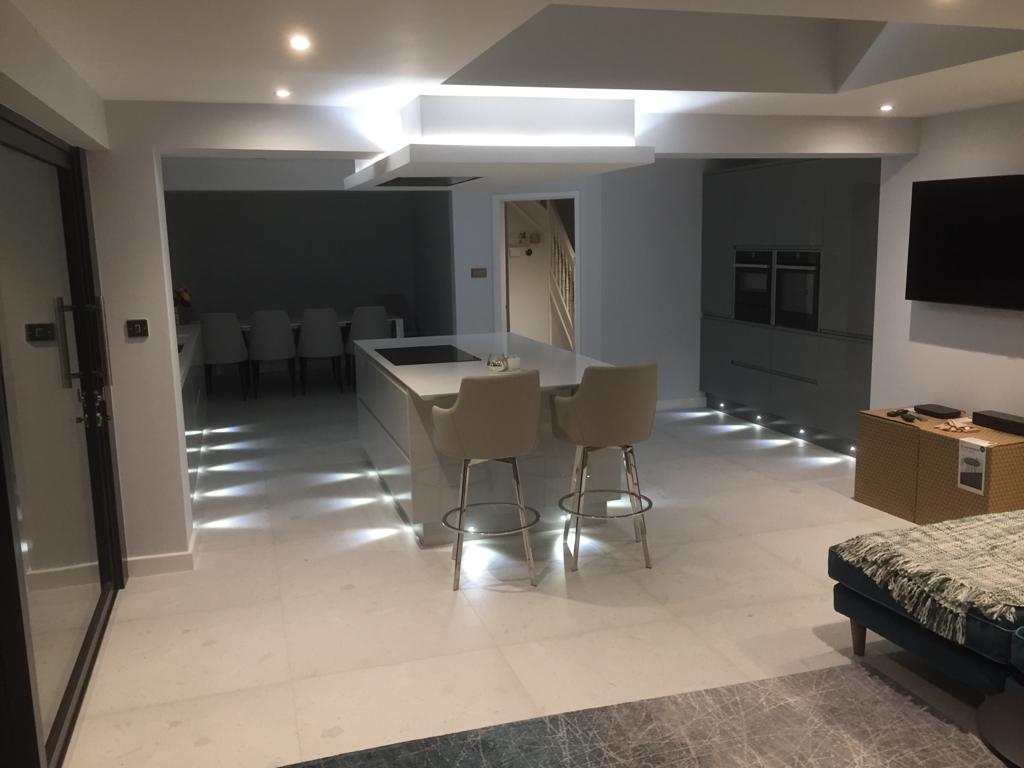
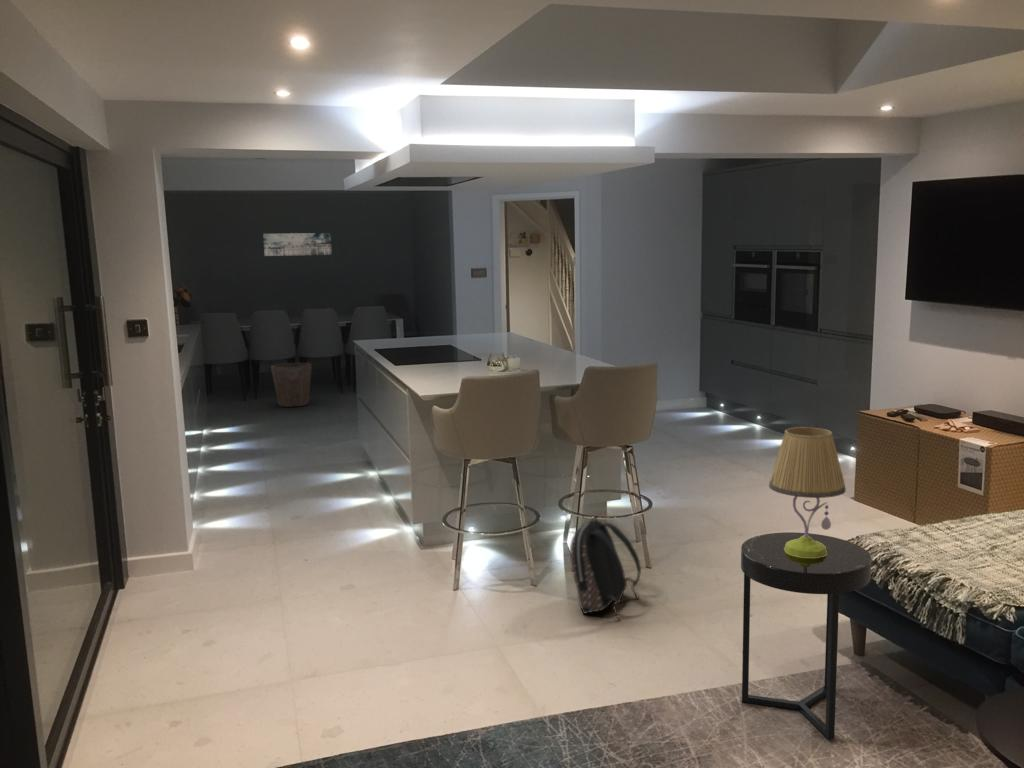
+ side table [740,531,872,740]
+ table lamp [768,426,847,558]
+ wall art [262,232,333,257]
+ backpack [569,515,642,620]
+ waste bin [270,362,313,408]
